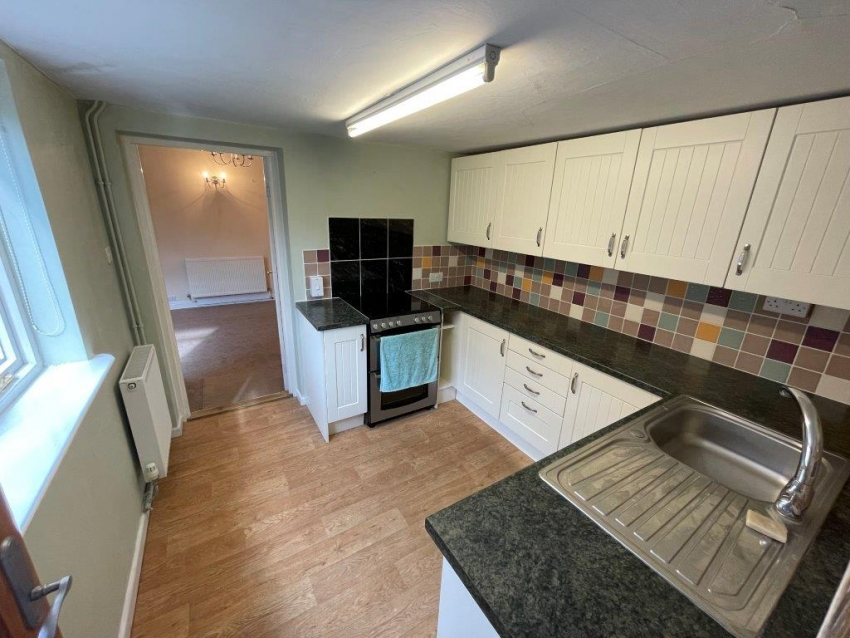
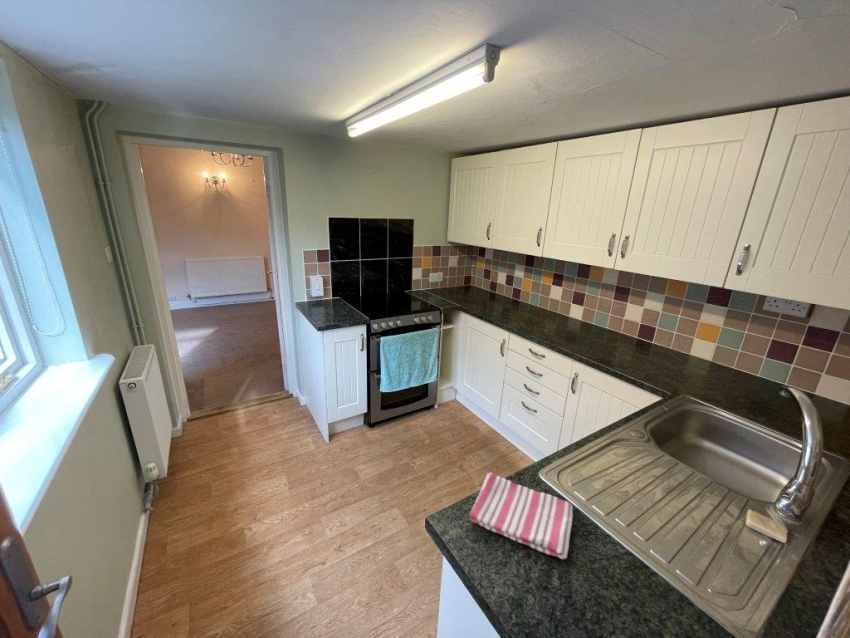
+ dish towel [468,471,574,560]
